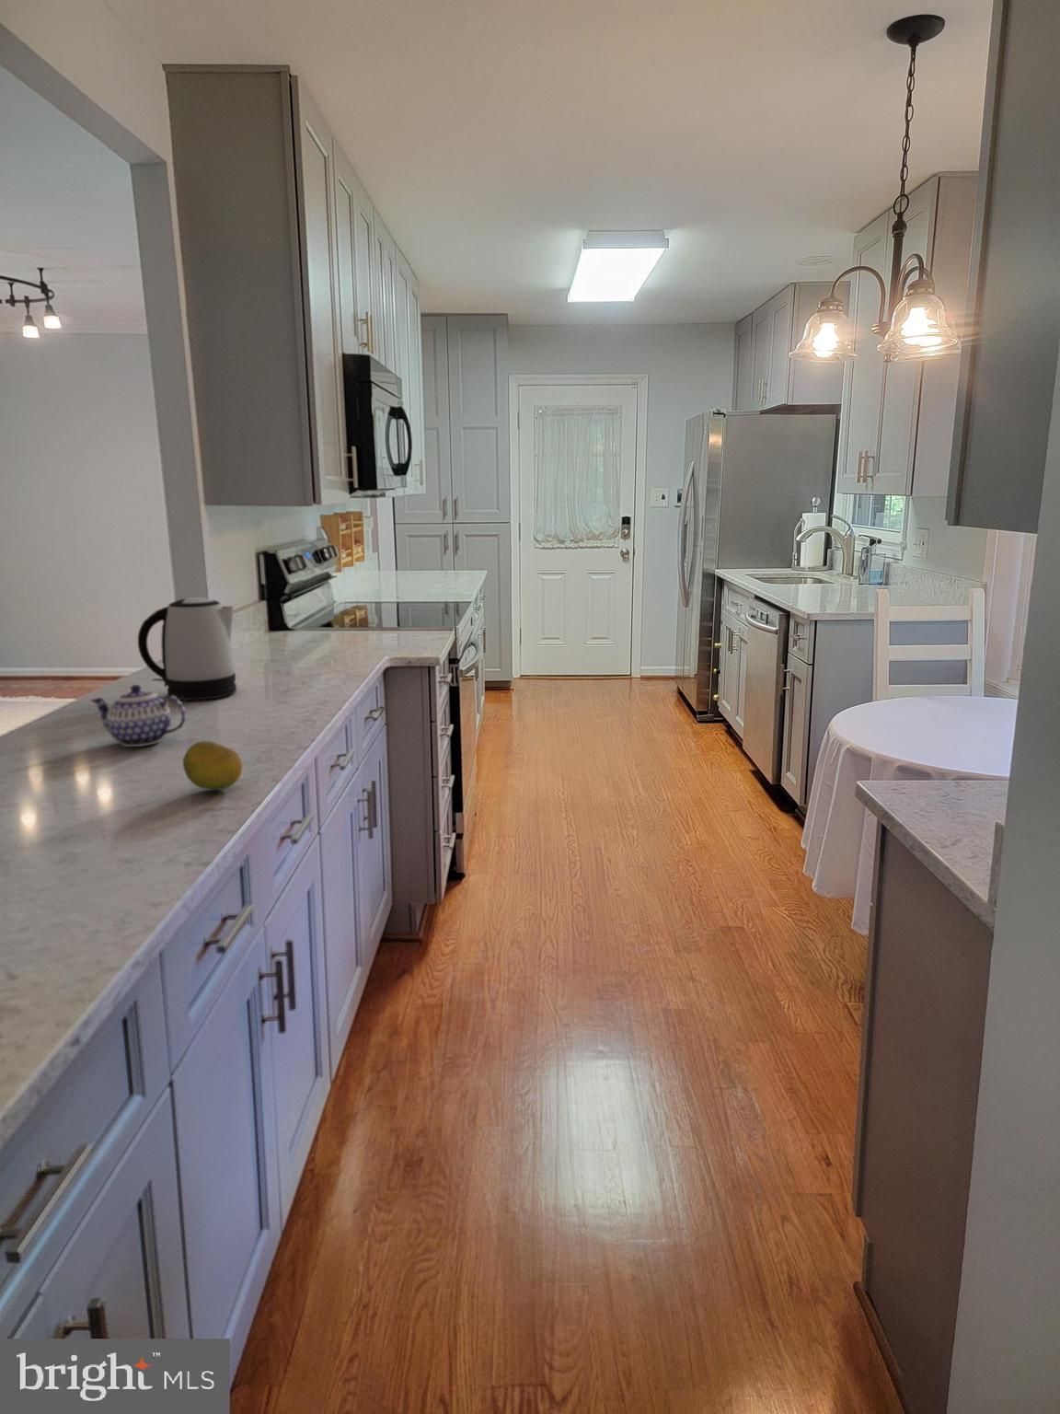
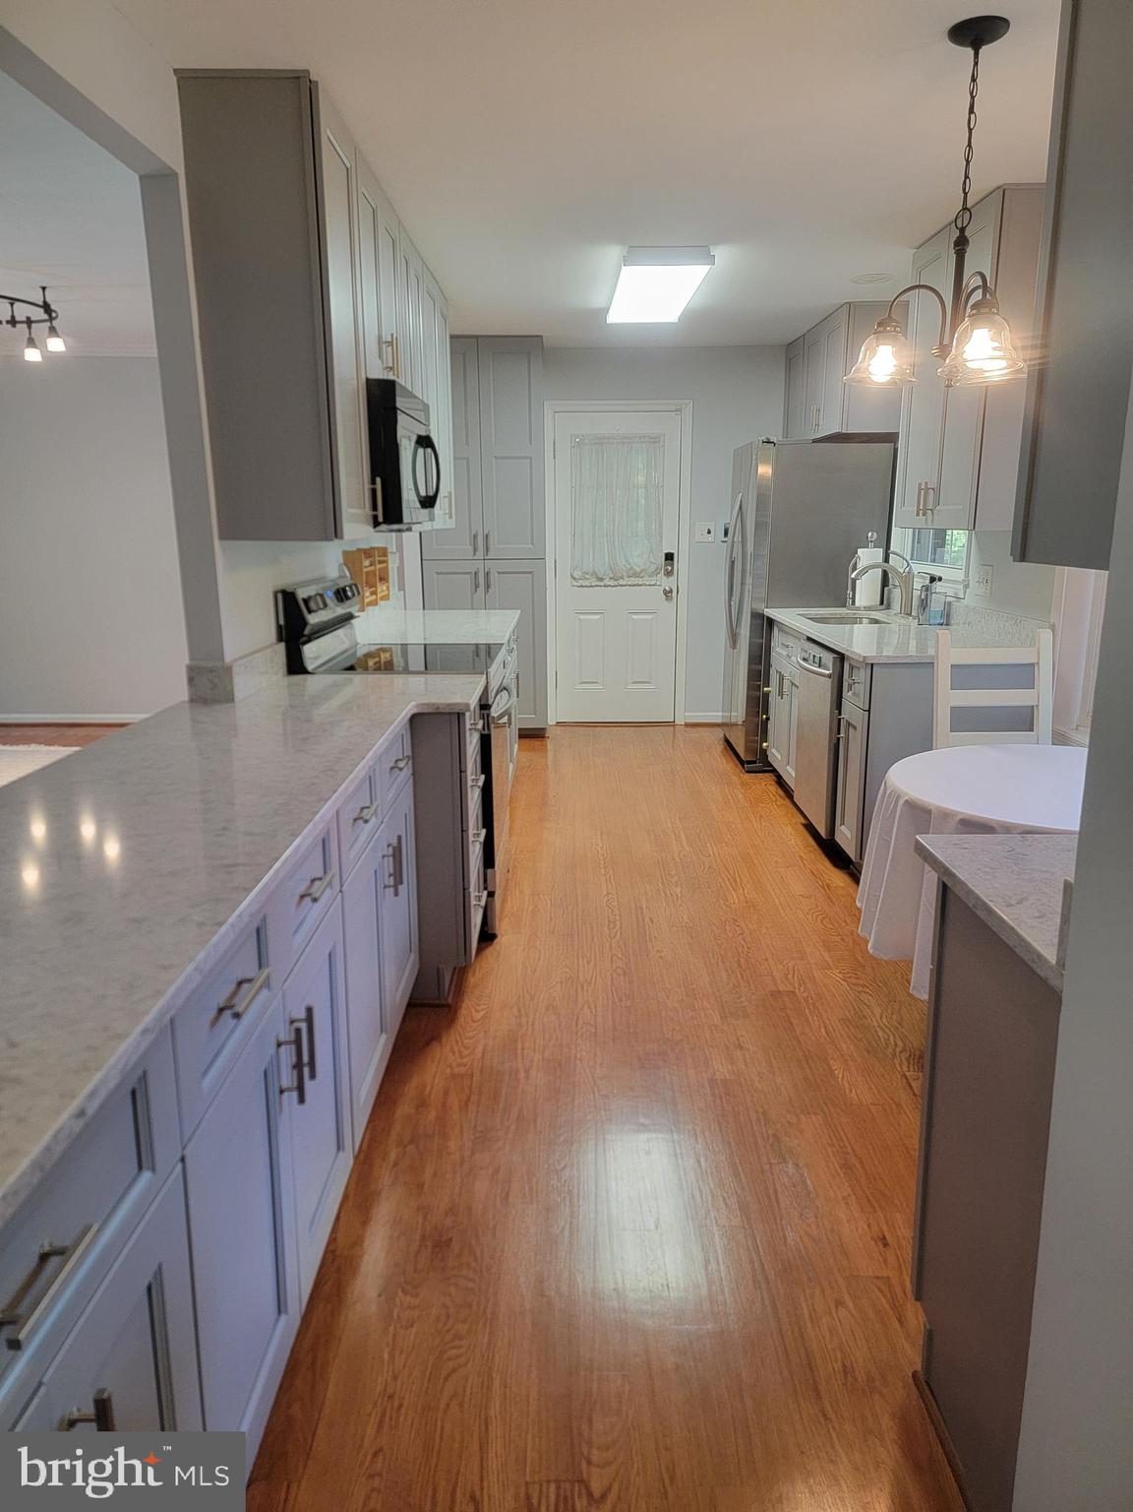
- fruit [183,740,243,791]
- teapot [89,684,187,747]
- kettle [137,597,237,701]
